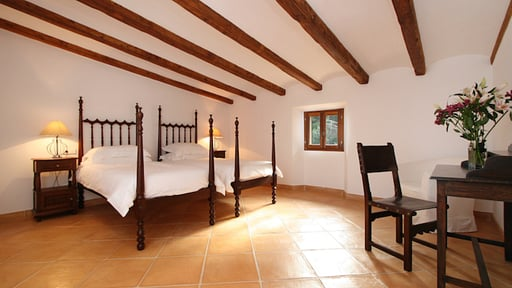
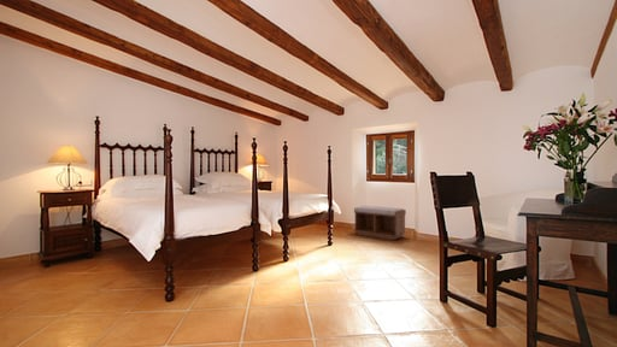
+ bench [353,205,407,241]
